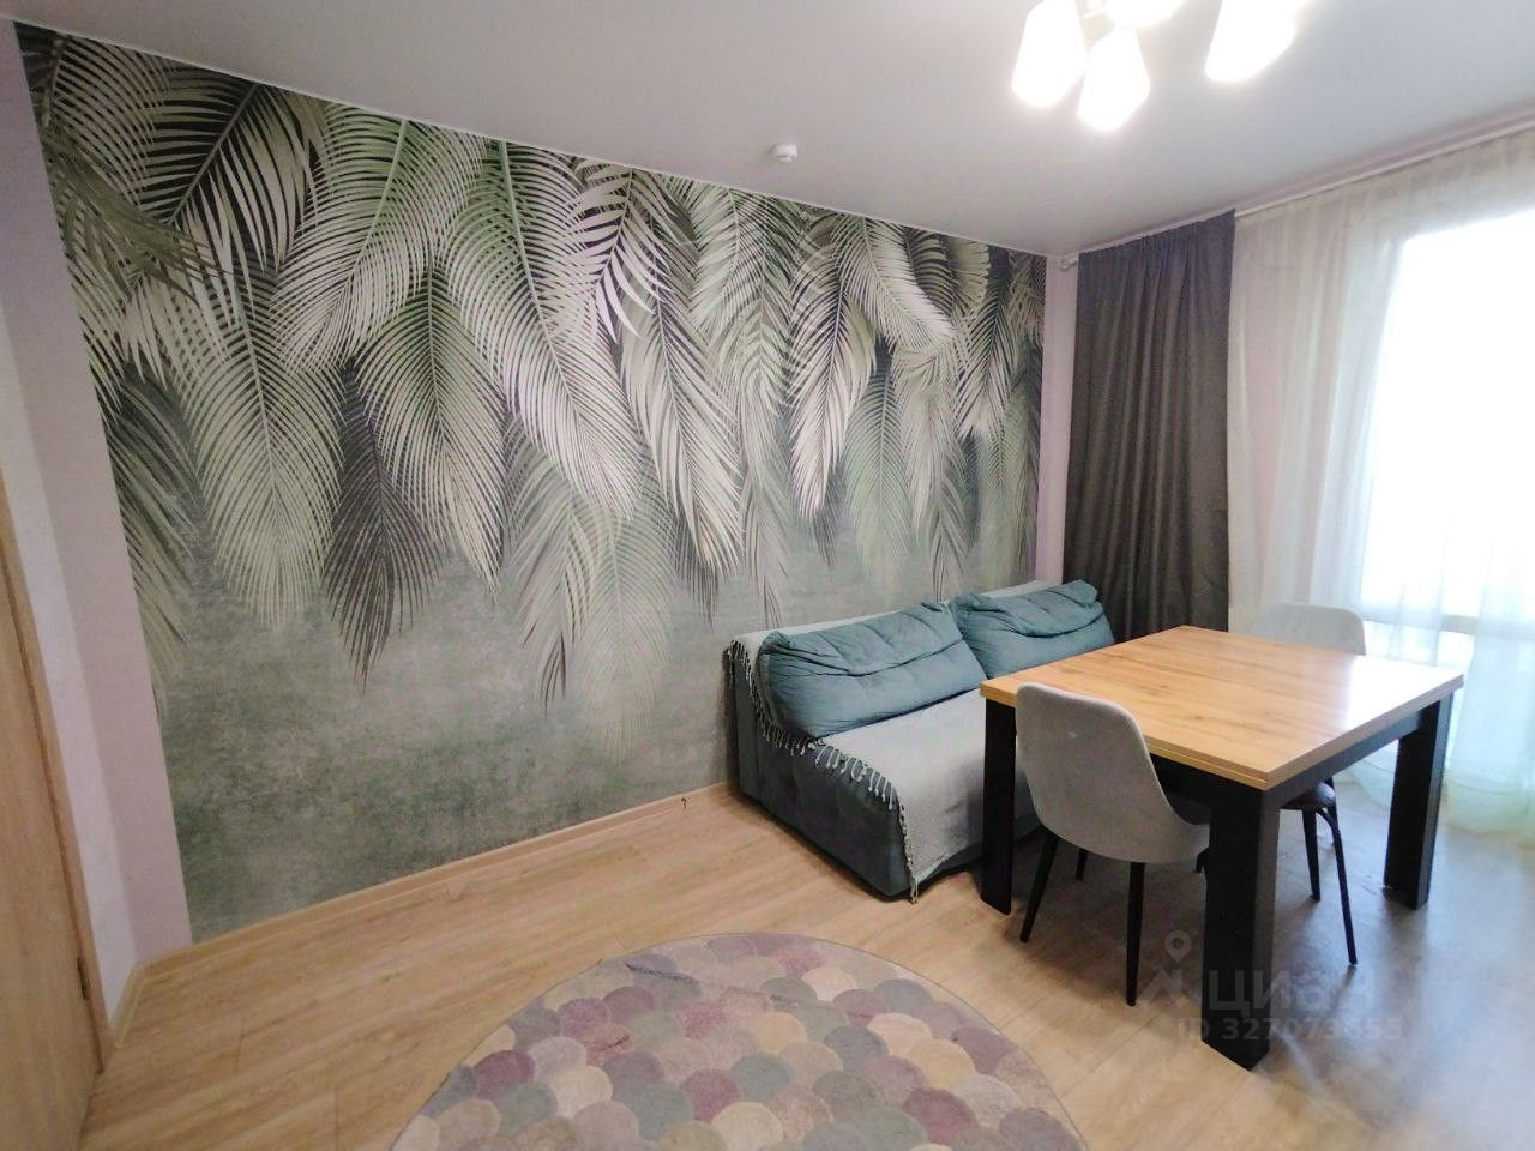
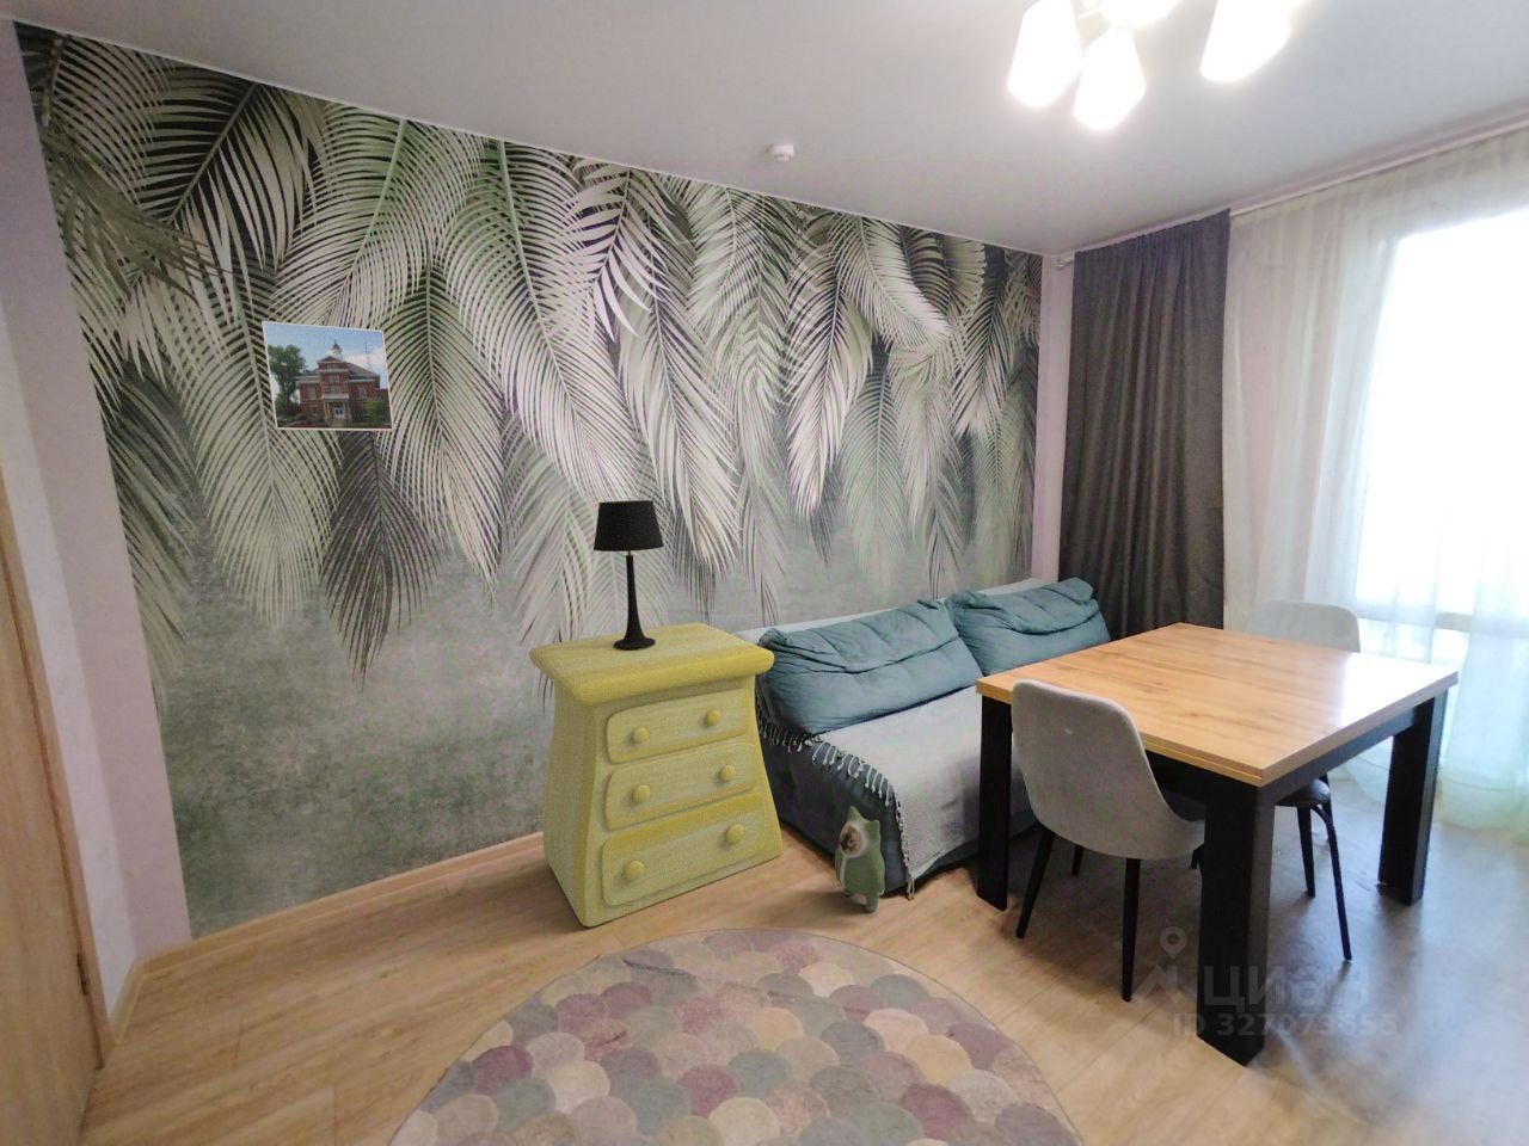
+ plush toy [834,804,886,914]
+ table lamp [592,500,666,649]
+ dresser [529,622,784,928]
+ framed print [260,320,395,432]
